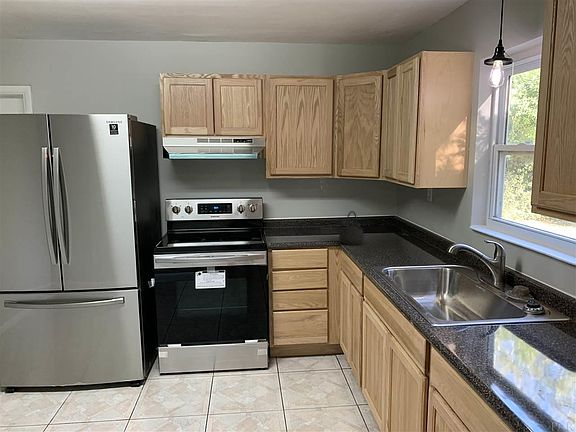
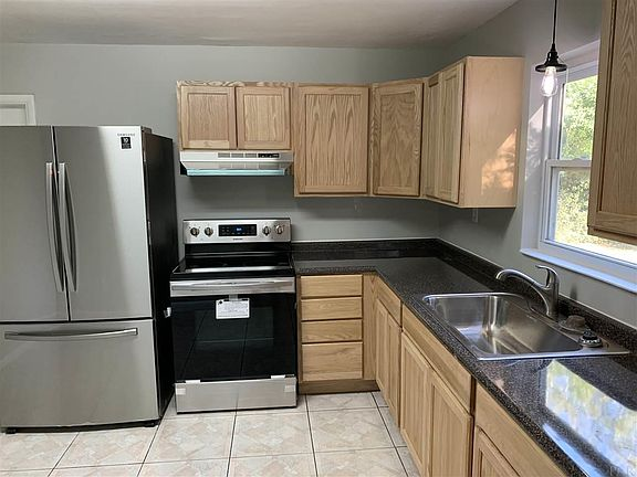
- kettle [338,210,365,246]
